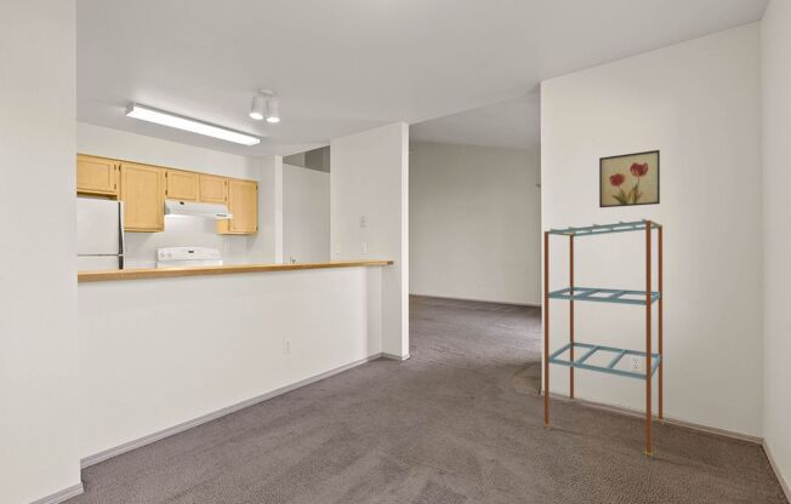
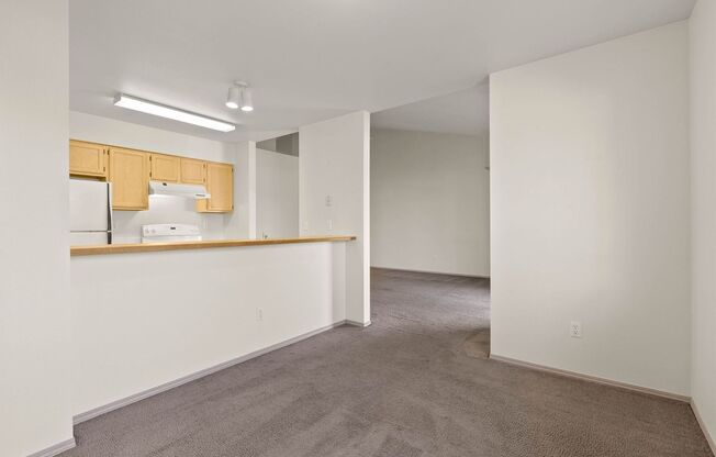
- shelving unit [542,217,665,458]
- wall art [598,149,661,208]
